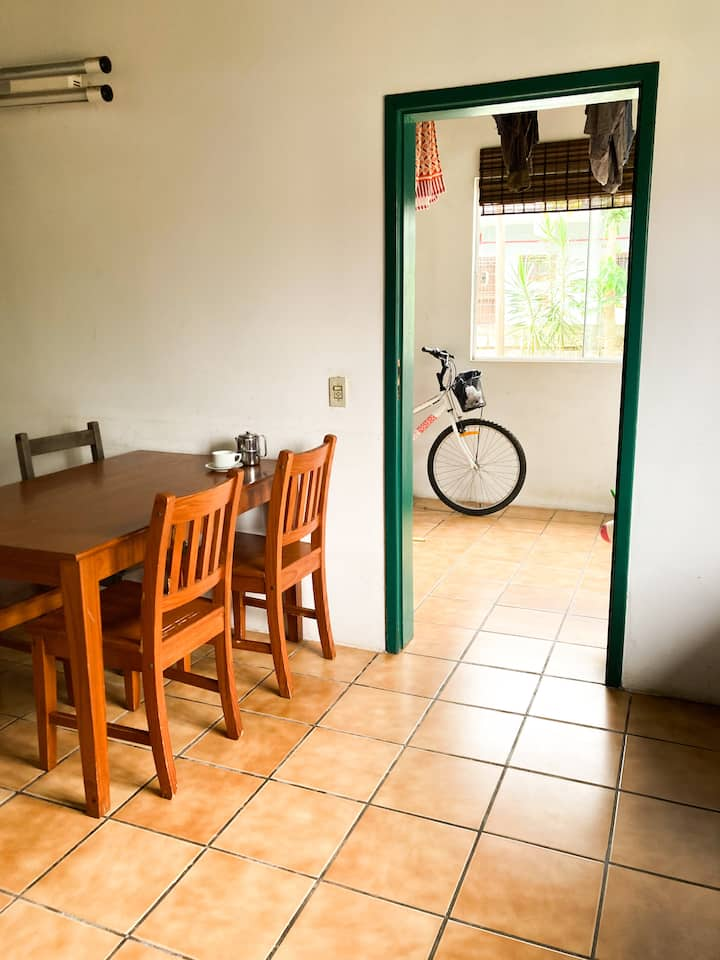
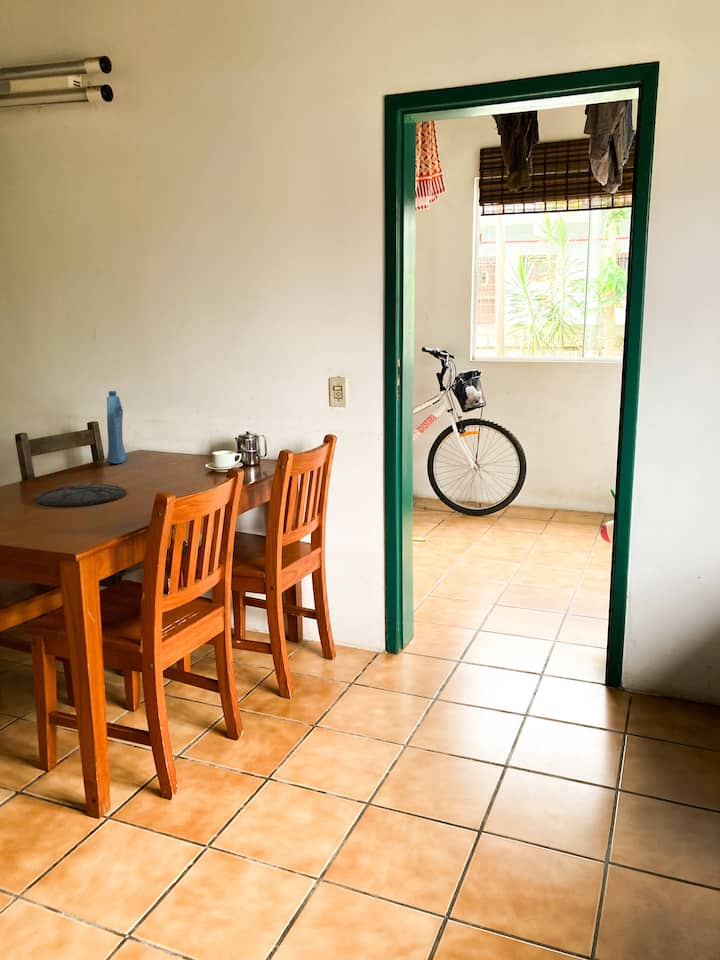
+ plate [34,482,127,507]
+ bottle [106,390,128,464]
